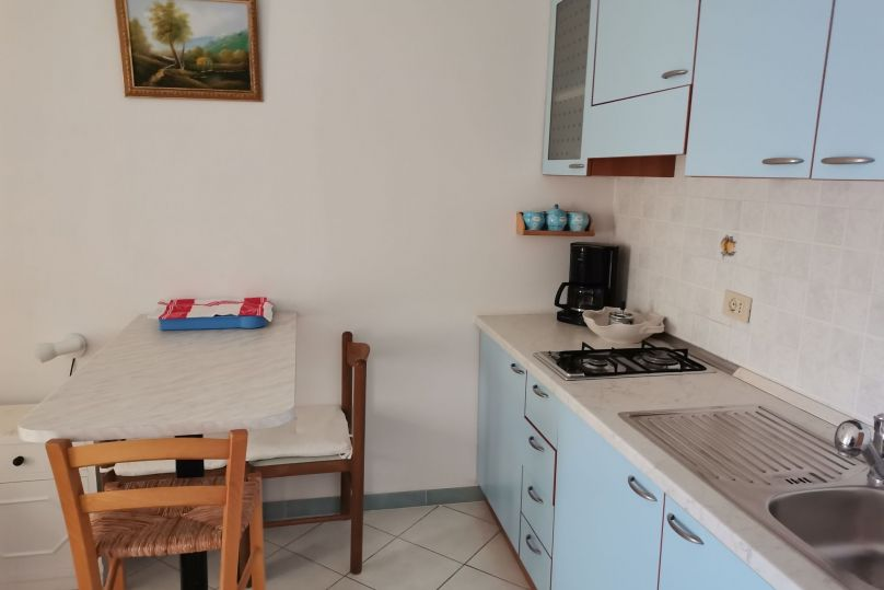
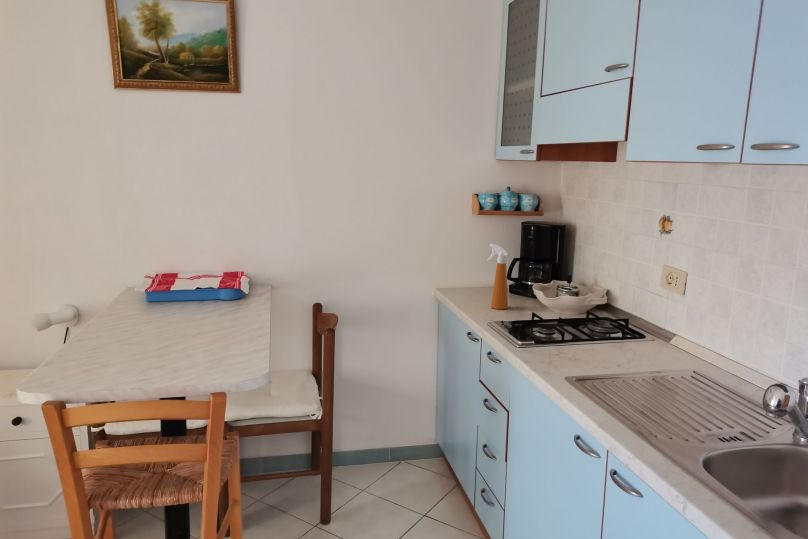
+ spray bottle [485,243,510,310]
